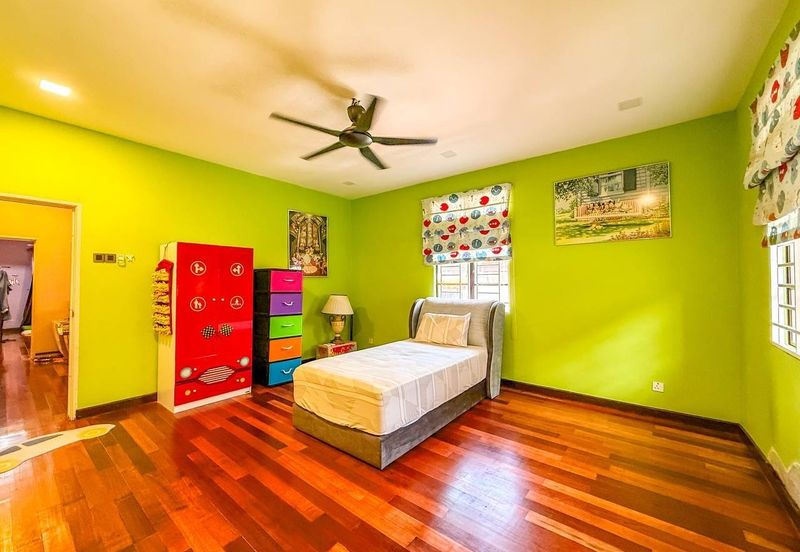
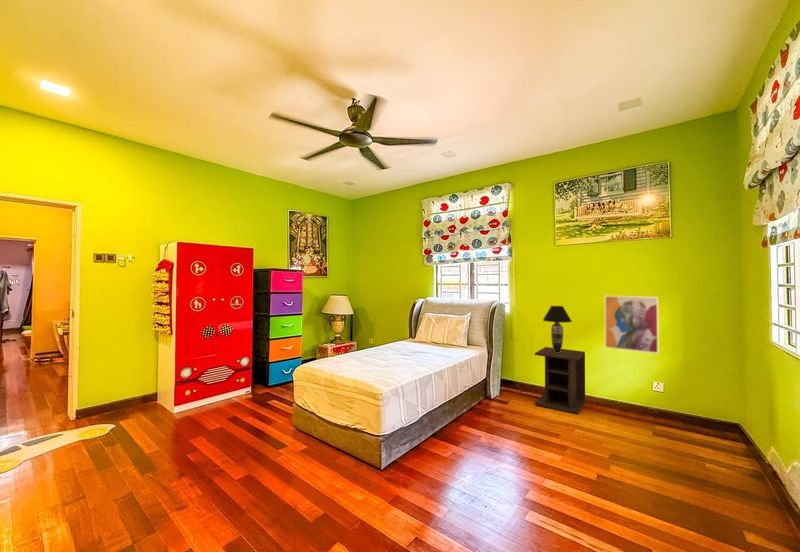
+ nightstand [534,346,586,416]
+ wall art [604,295,660,355]
+ table lamp [542,305,573,353]
